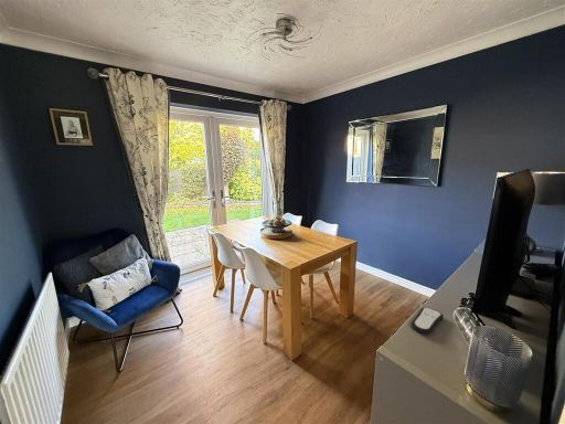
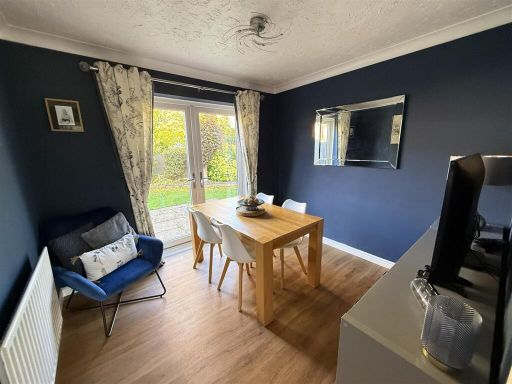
- remote control [411,306,445,336]
